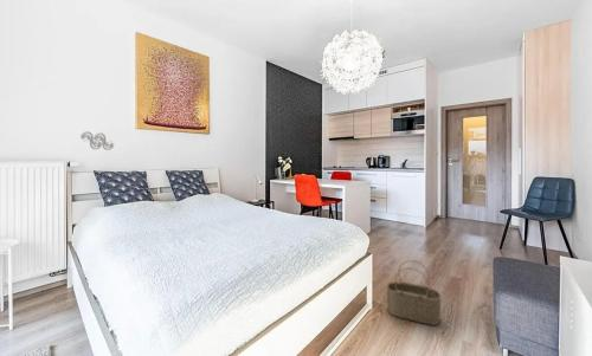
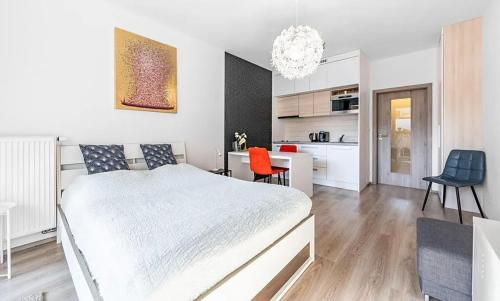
- decorative ornament [79,130,115,151]
- wicker basket [385,259,443,326]
